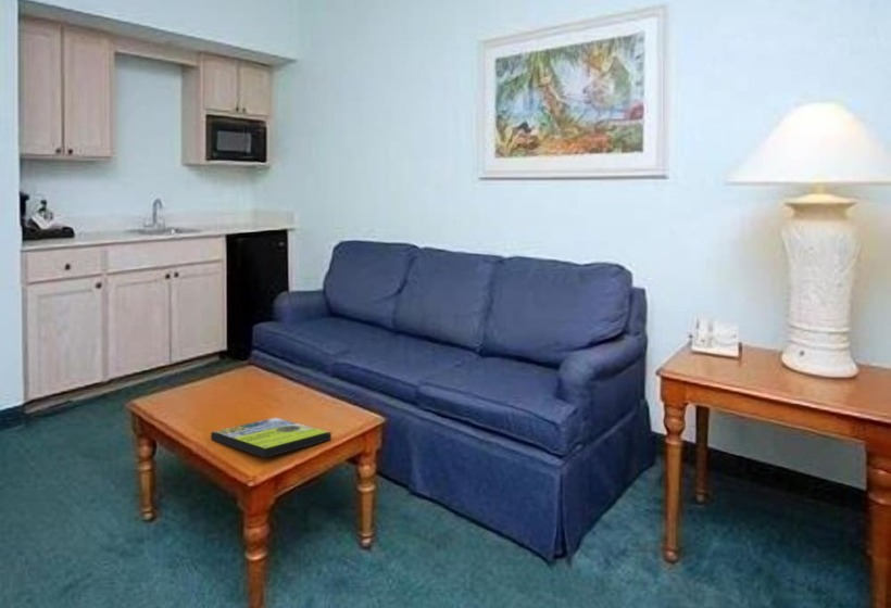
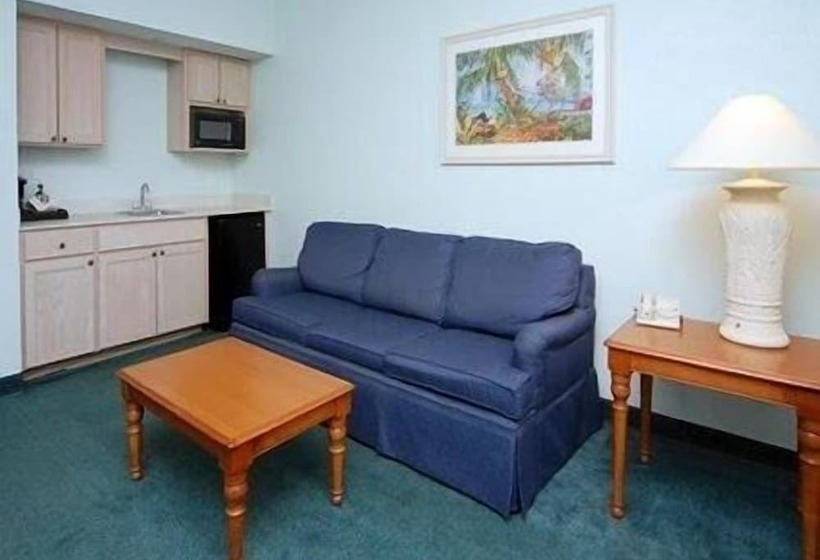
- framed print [210,417,332,459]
